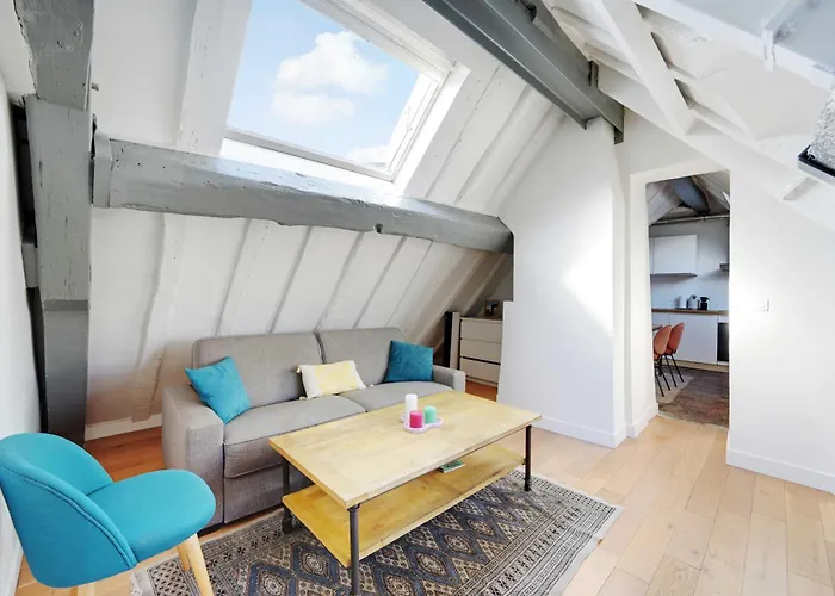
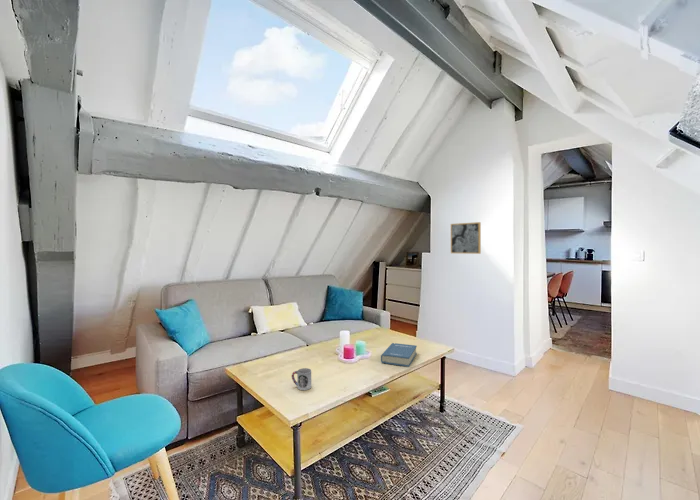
+ cup [291,367,312,391]
+ wall art [450,221,482,255]
+ hardback book [380,342,418,368]
